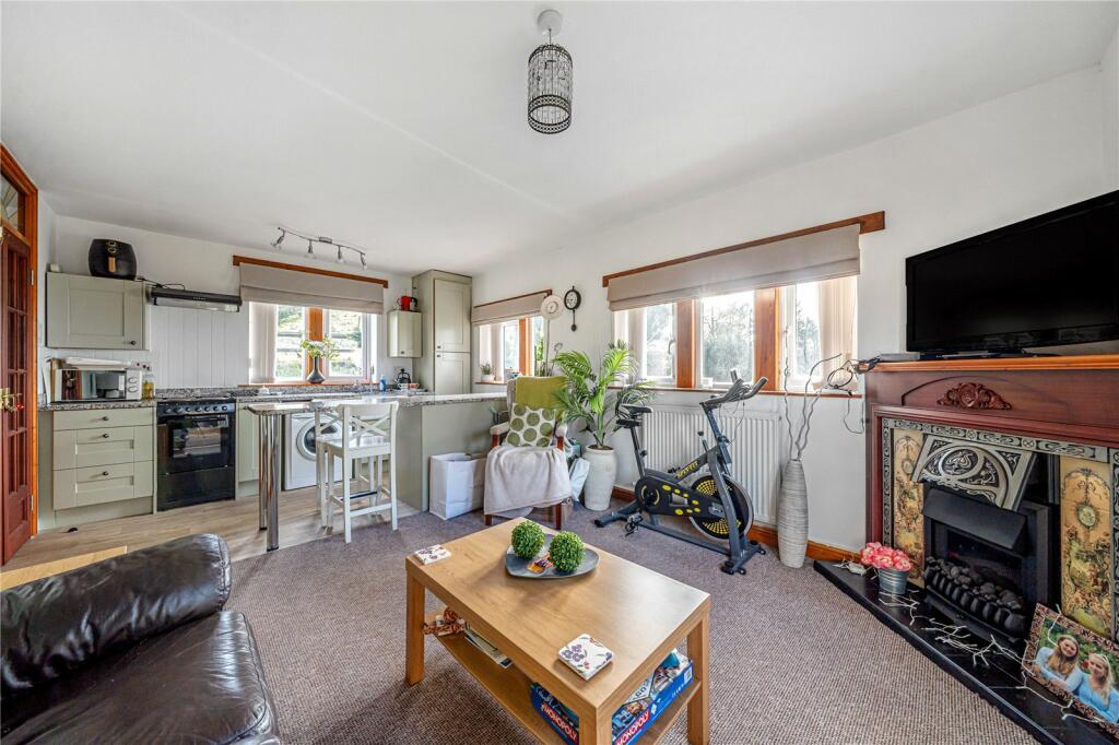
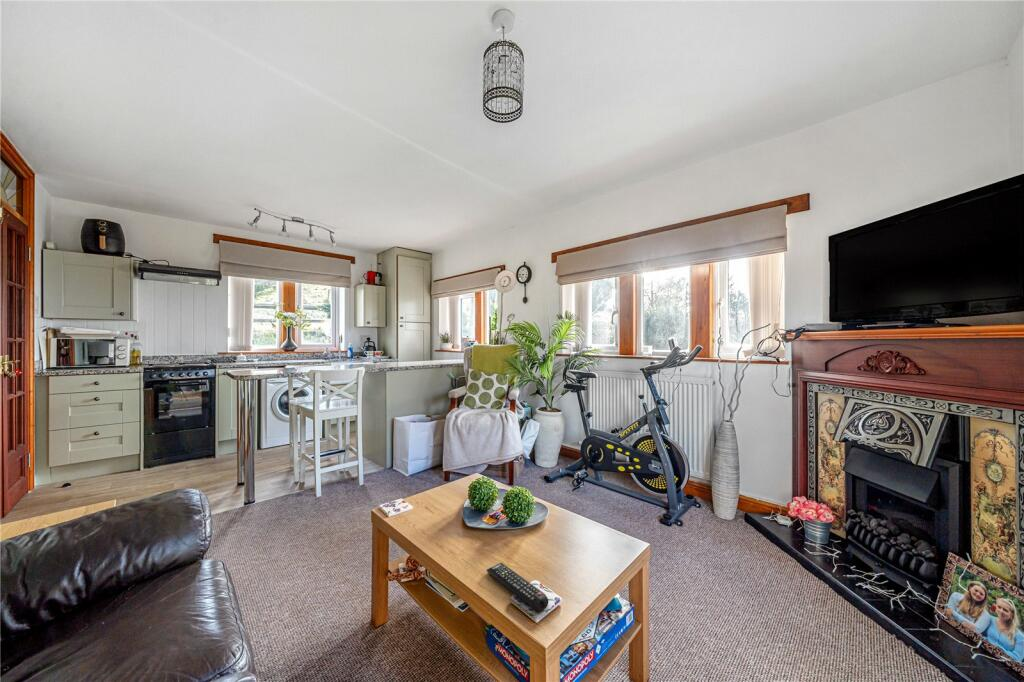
+ remote control [485,562,549,613]
